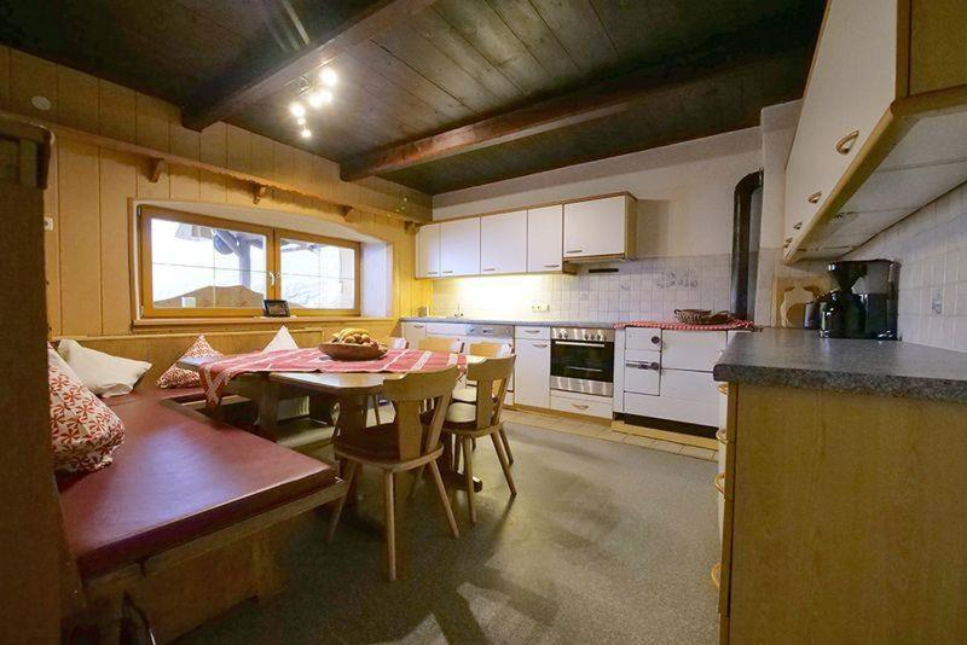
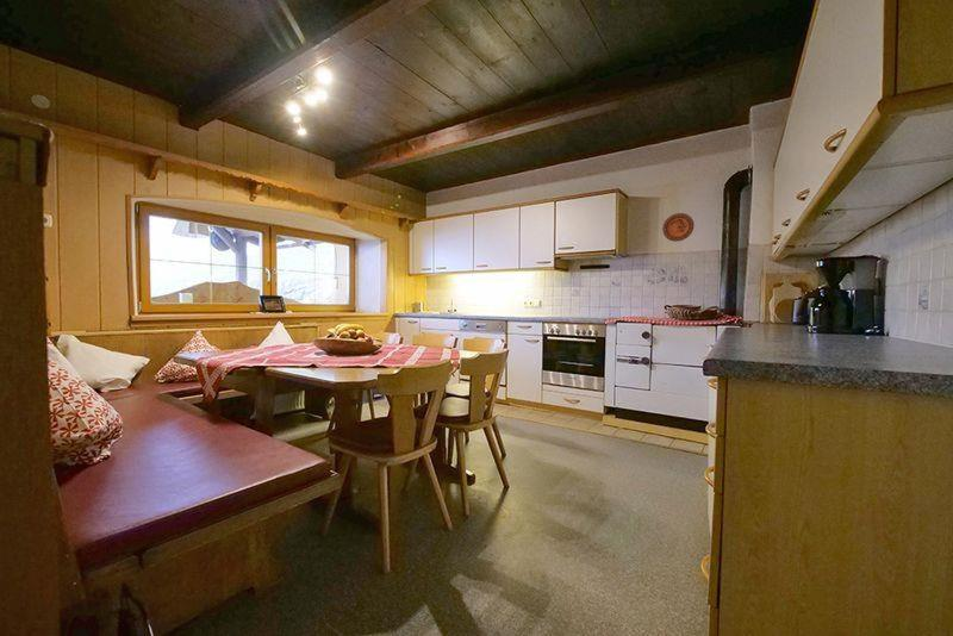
+ decorative plate [661,212,694,243]
